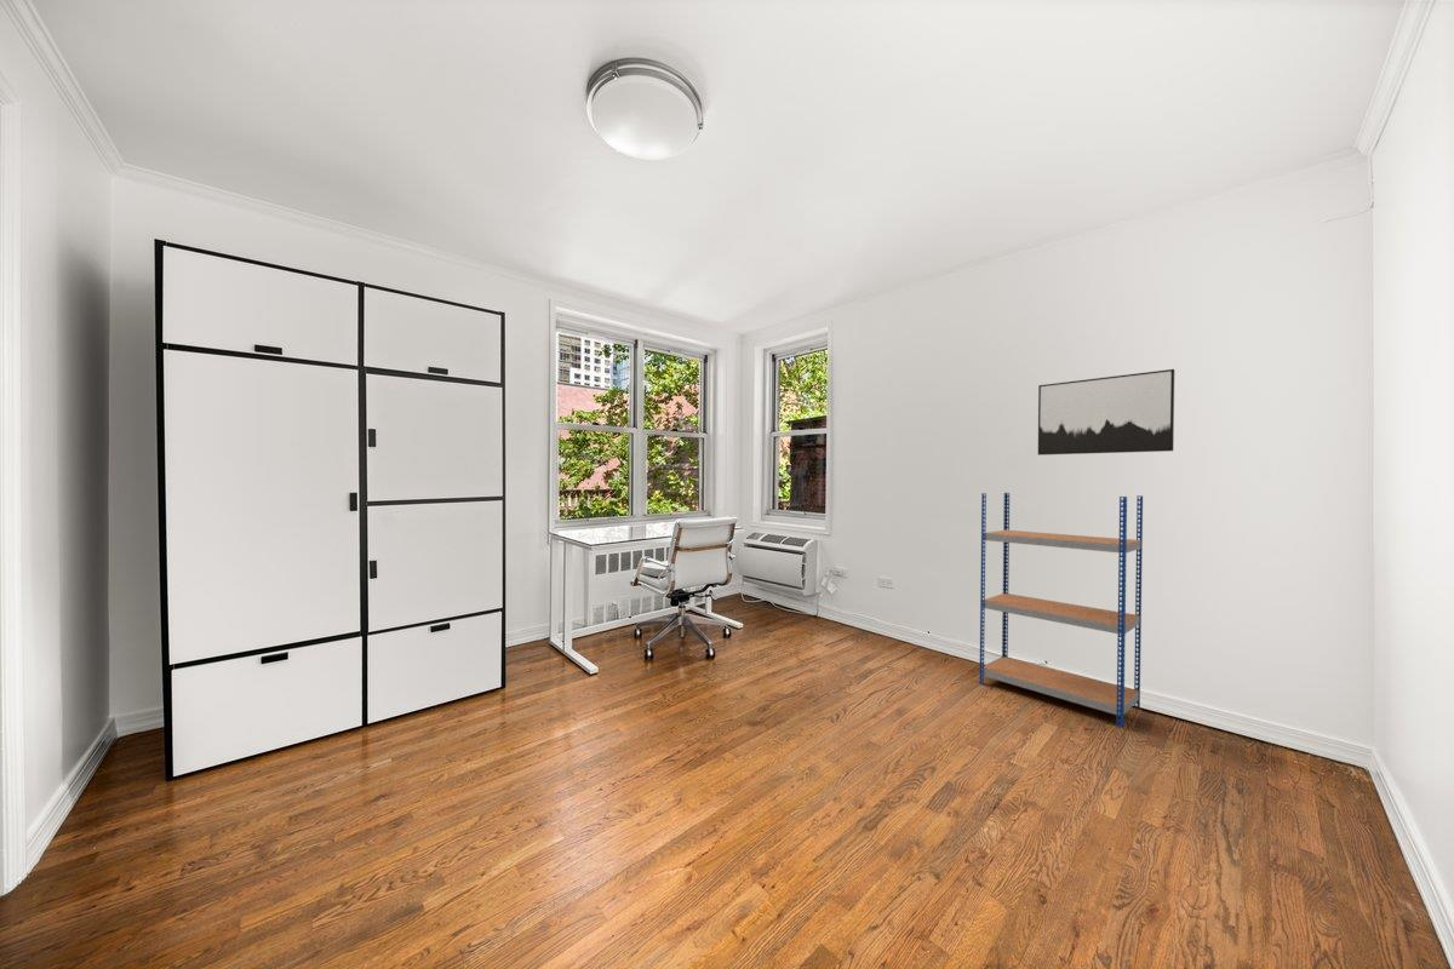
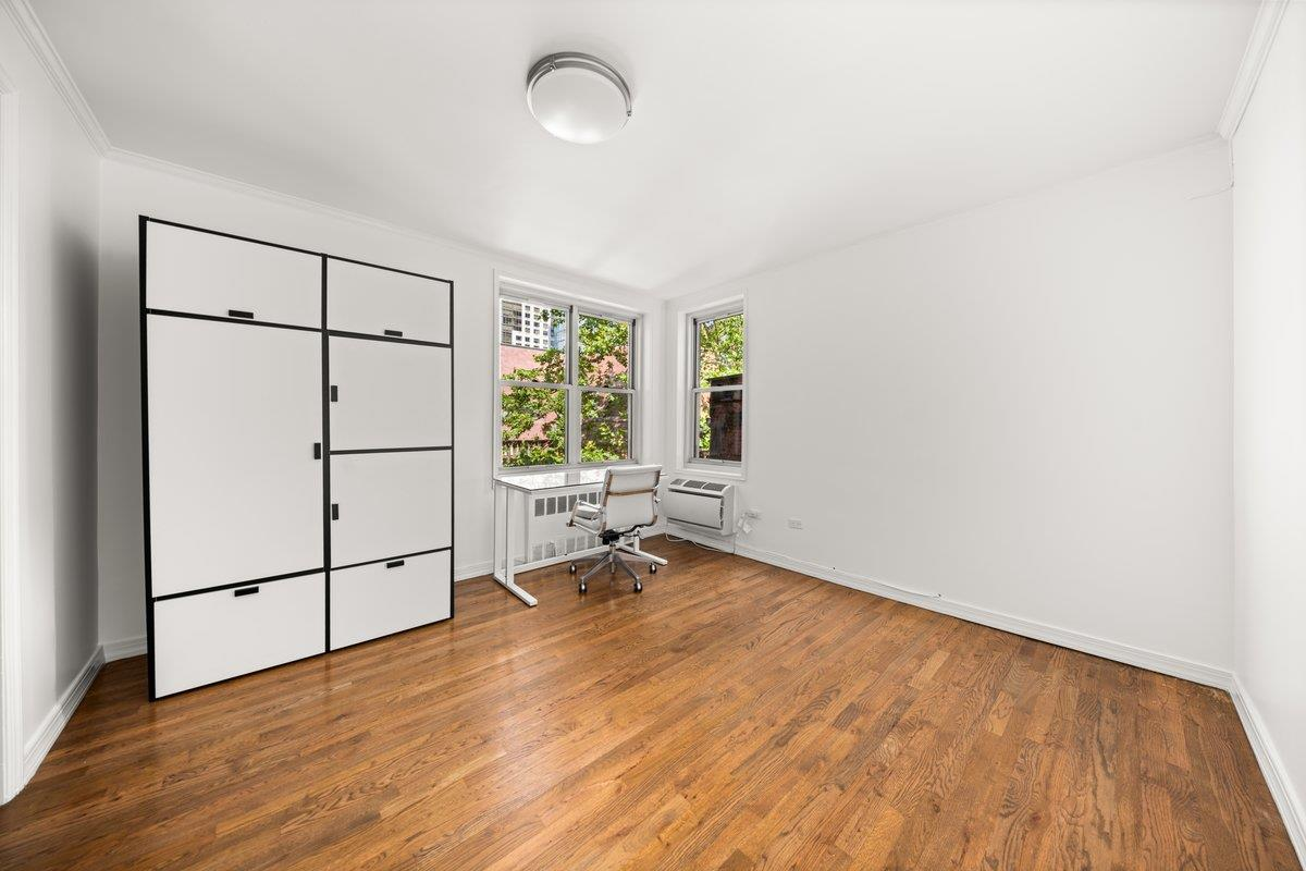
- shelving unit [978,492,1144,728]
- wall art [1037,368,1175,457]
